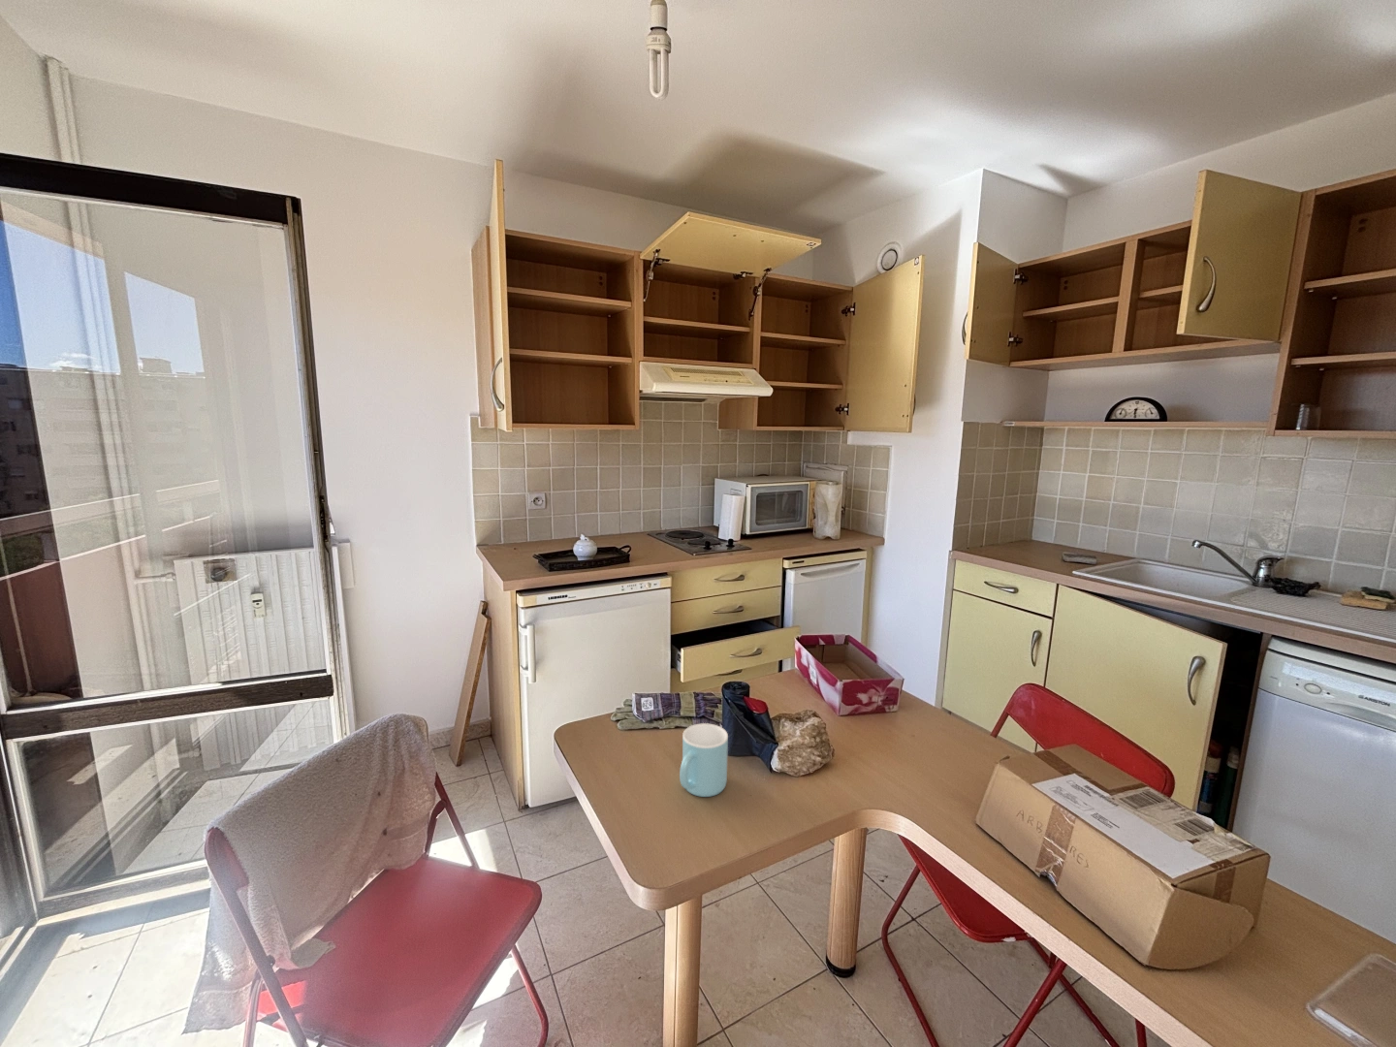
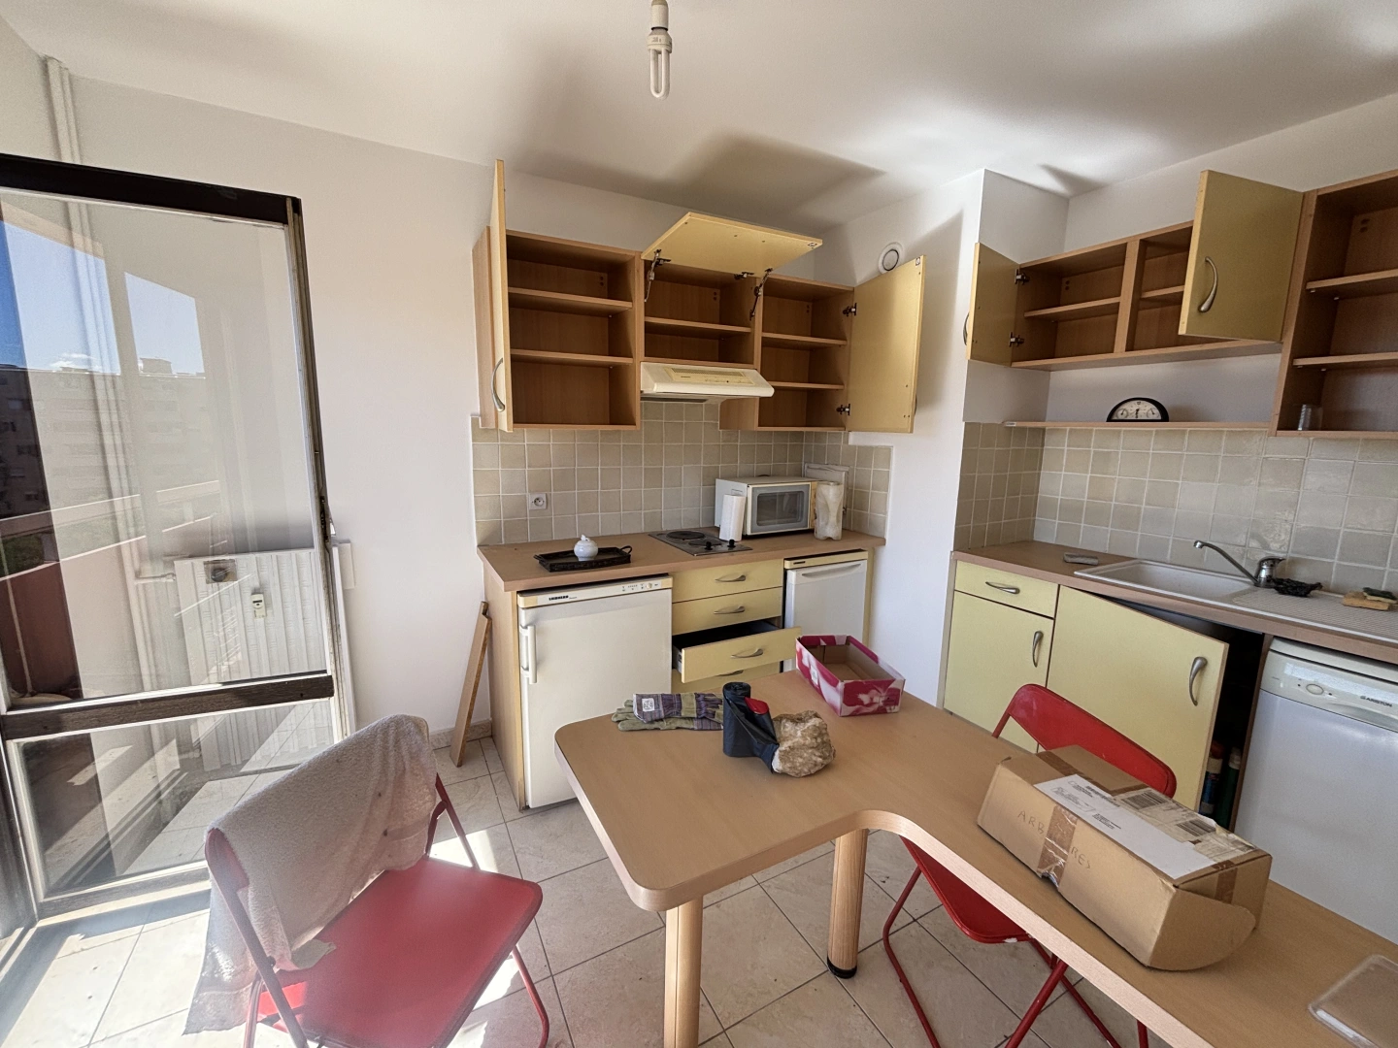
- mug [678,723,729,797]
